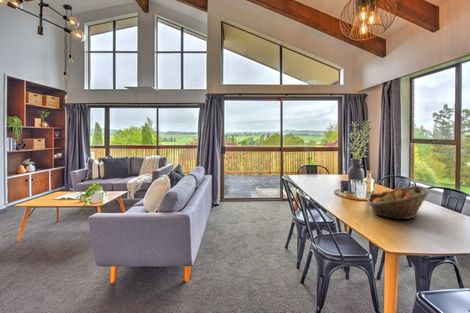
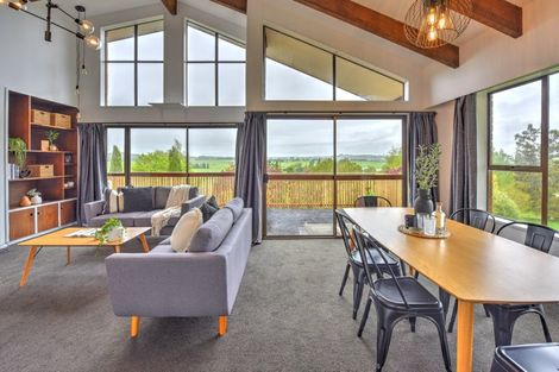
- fruit basket [366,185,432,220]
